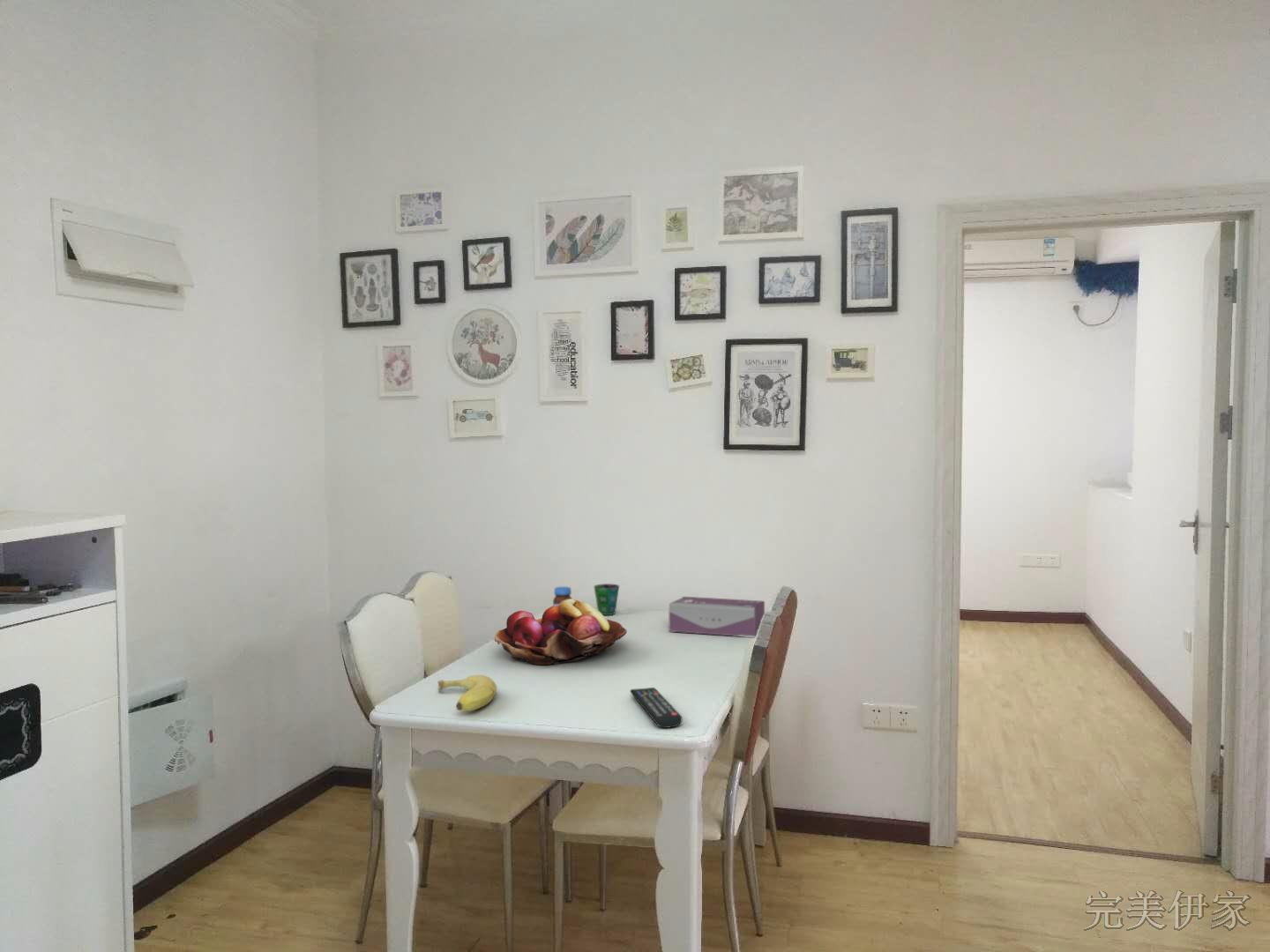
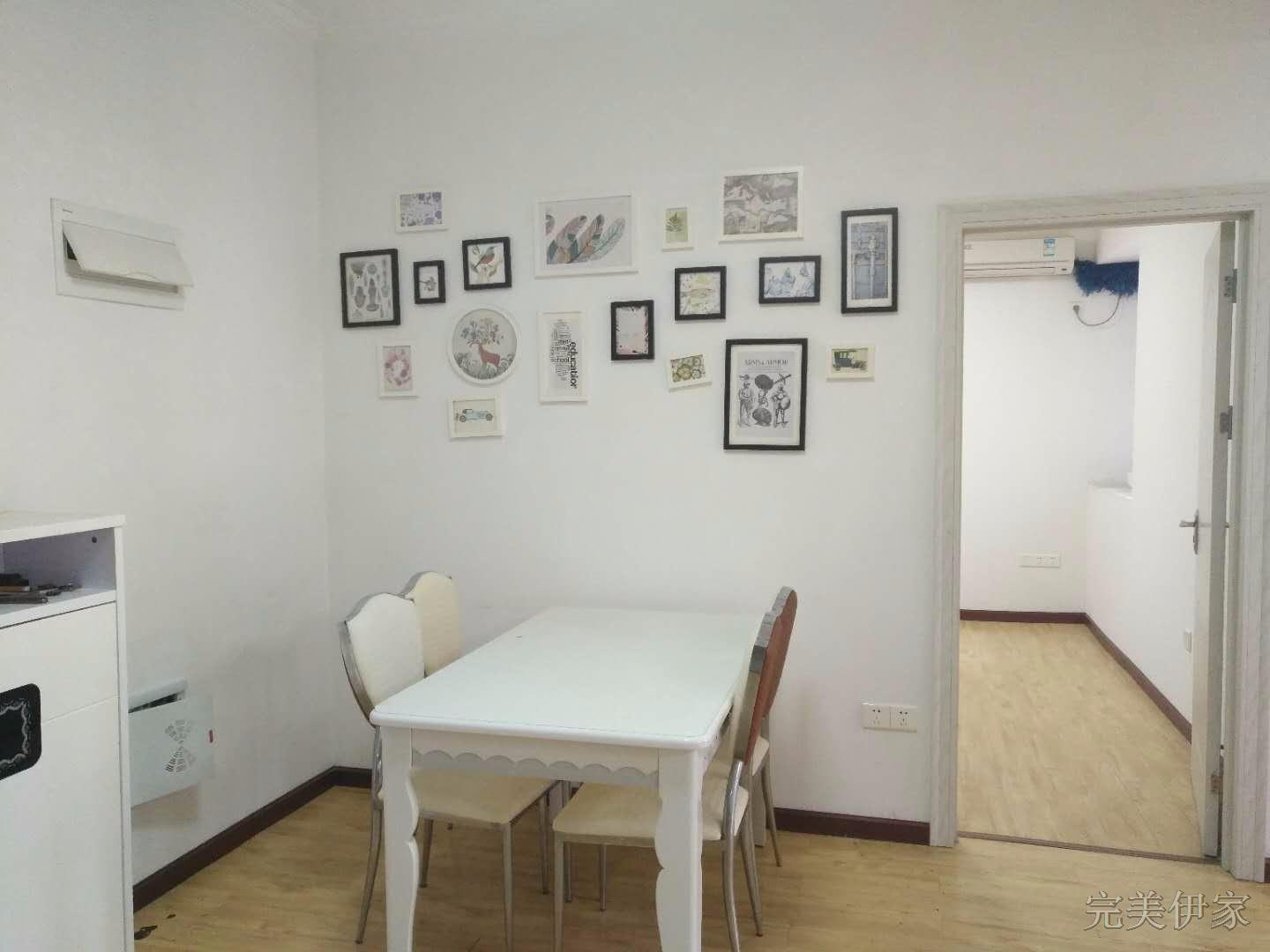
- fruit [437,674,497,712]
- jar [552,586,573,606]
- tissue box [669,596,766,638]
- fruit basket [494,599,628,666]
- cup [593,583,620,616]
- remote control [630,687,683,729]
